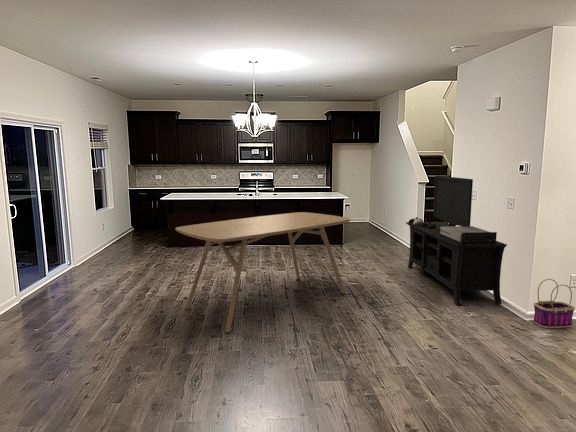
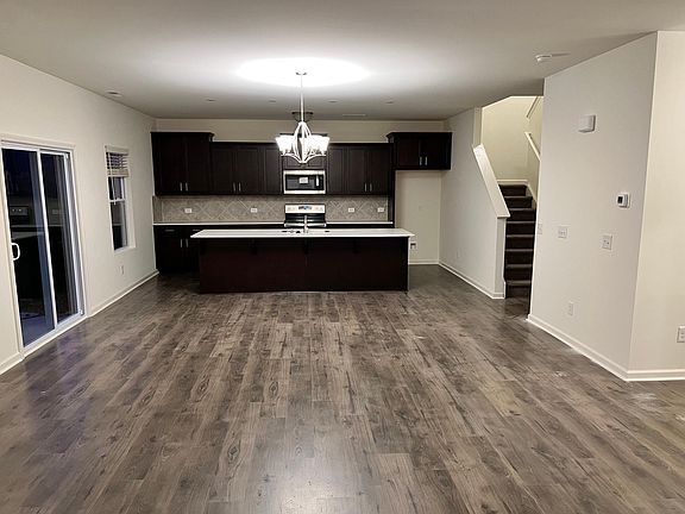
- basket [533,278,576,329]
- media console [404,175,508,306]
- dining table [174,211,351,333]
